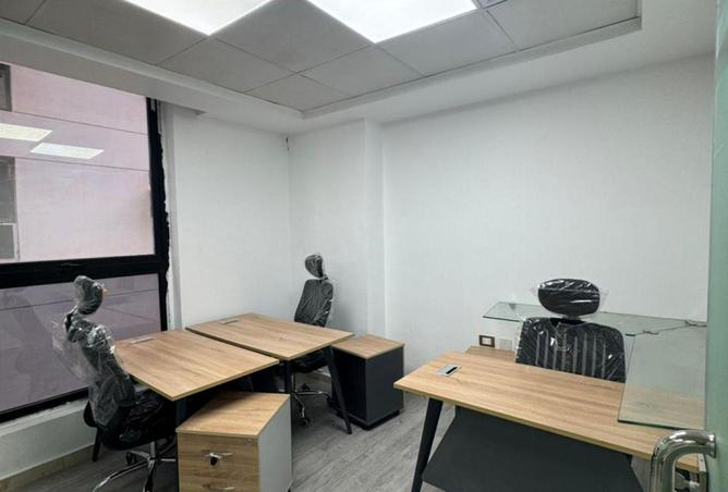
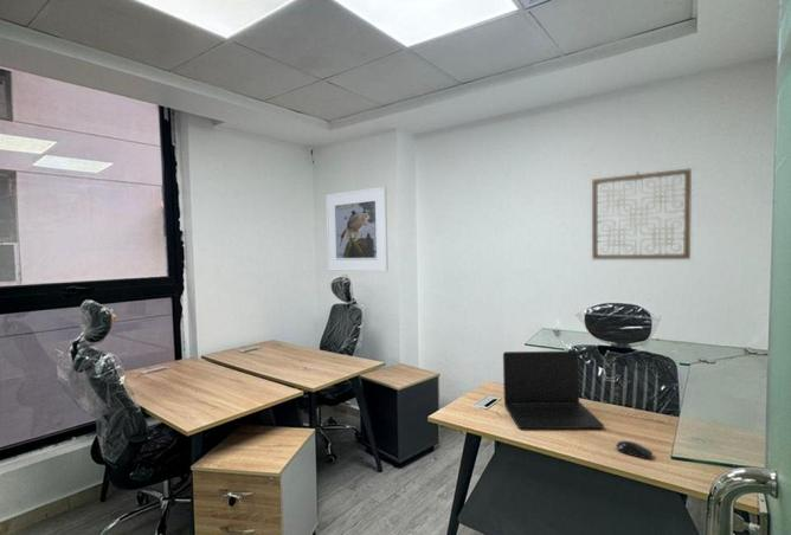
+ laptop [502,350,605,430]
+ wall art [591,167,693,260]
+ computer mouse [615,439,654,460]
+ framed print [324,186,390,273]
